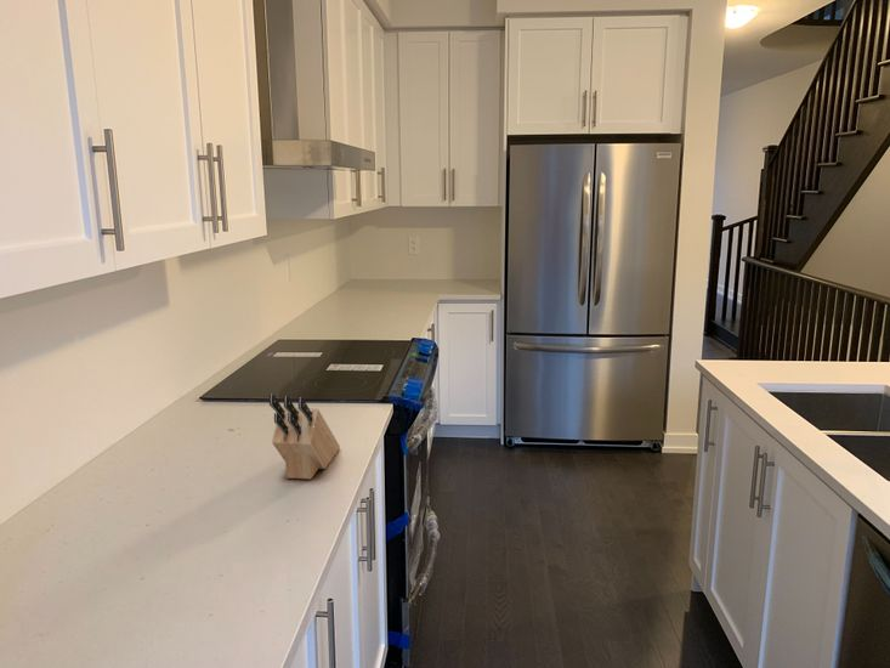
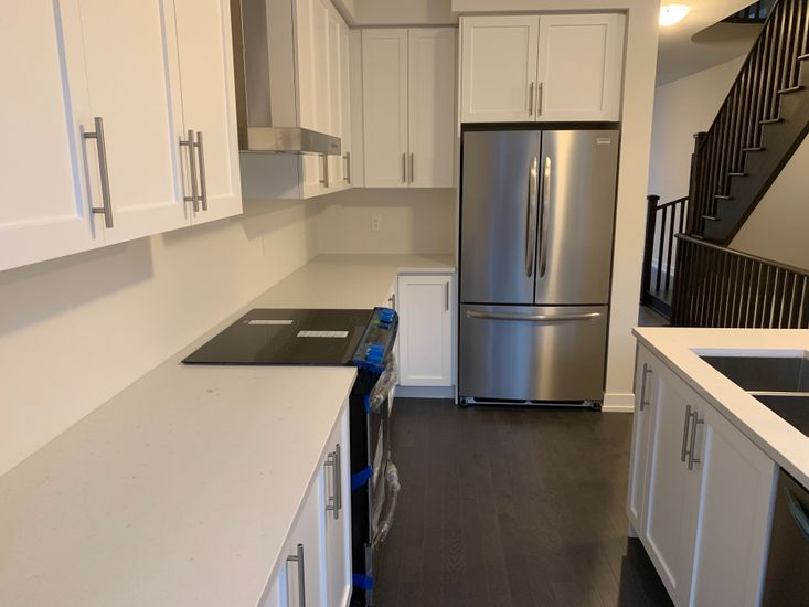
- knife block [268,394,341,480]
